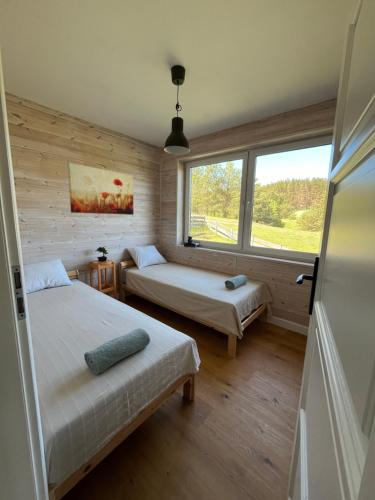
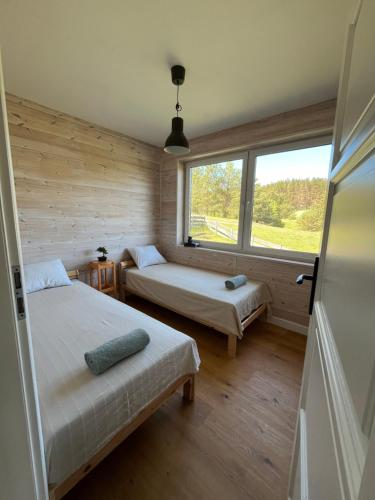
- wall art [67,162,135,216]
